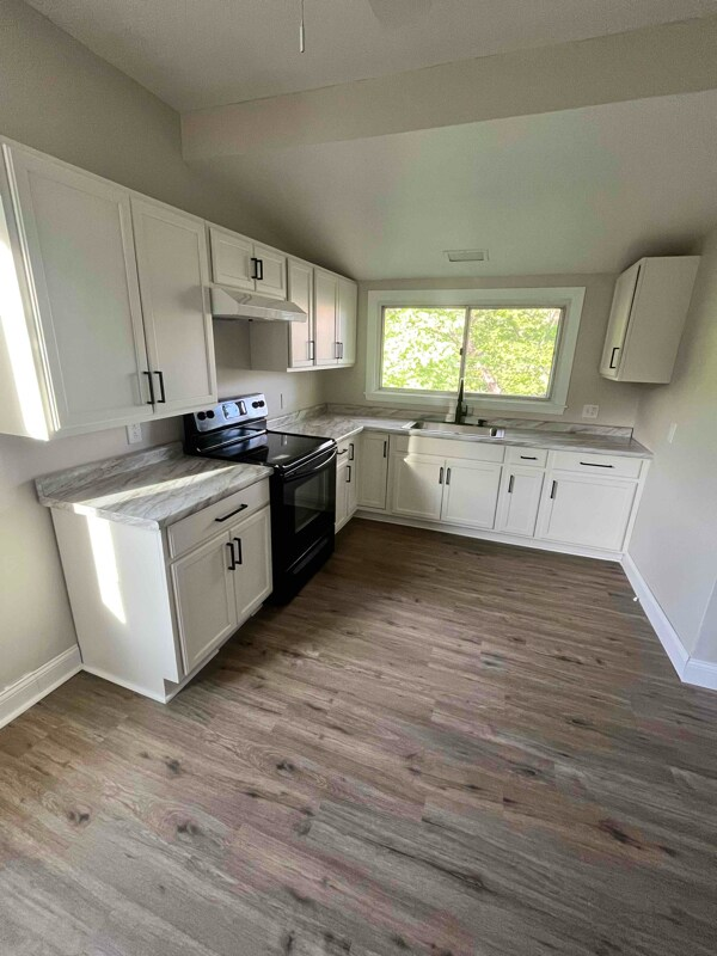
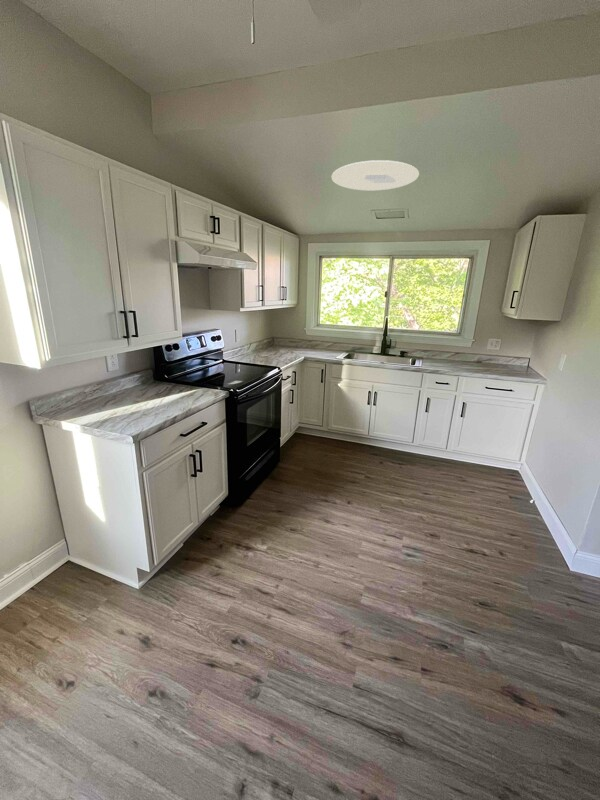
+ ceiling light [331,159,420,191]
